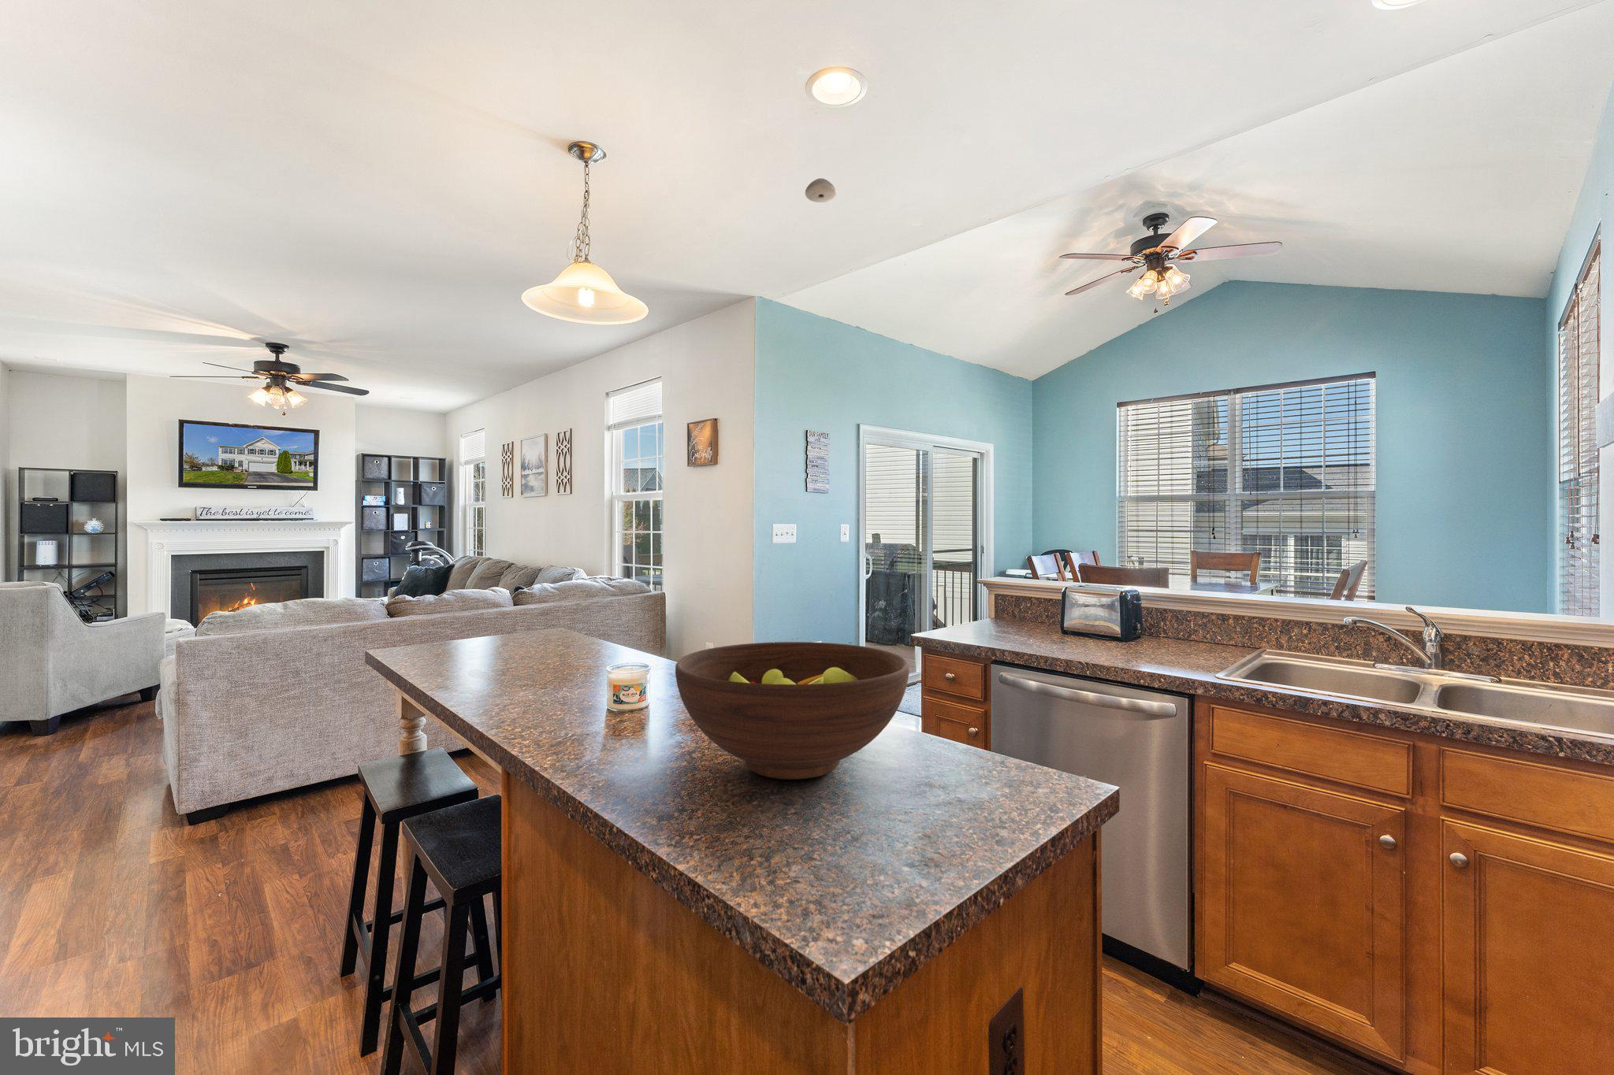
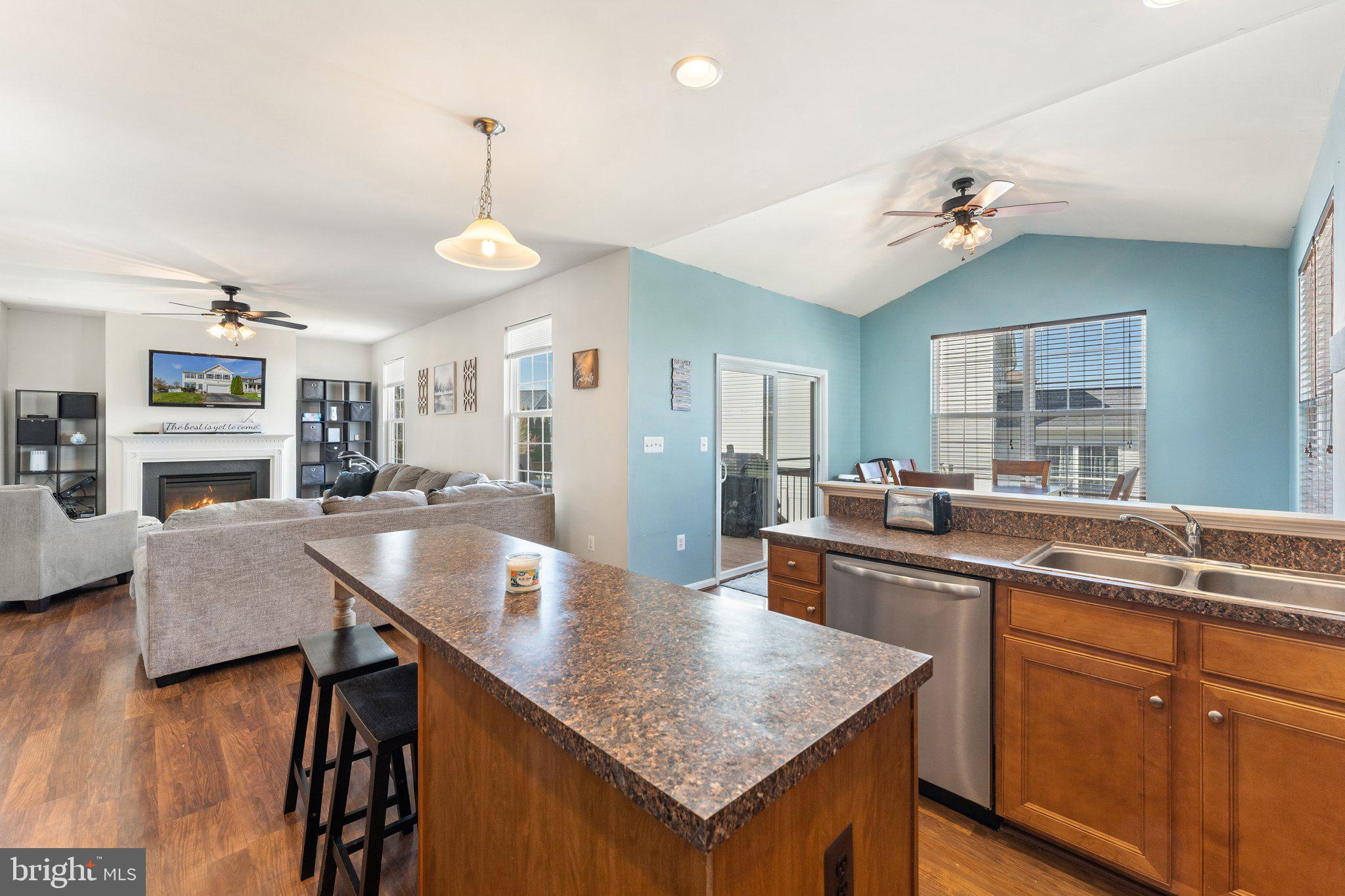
- fruit bowl [674,641,910,781]
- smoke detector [804,178,838,203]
